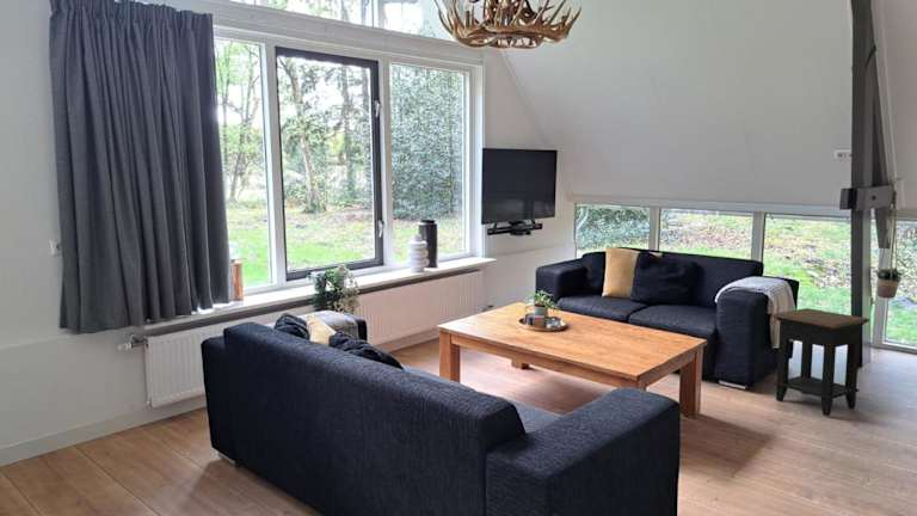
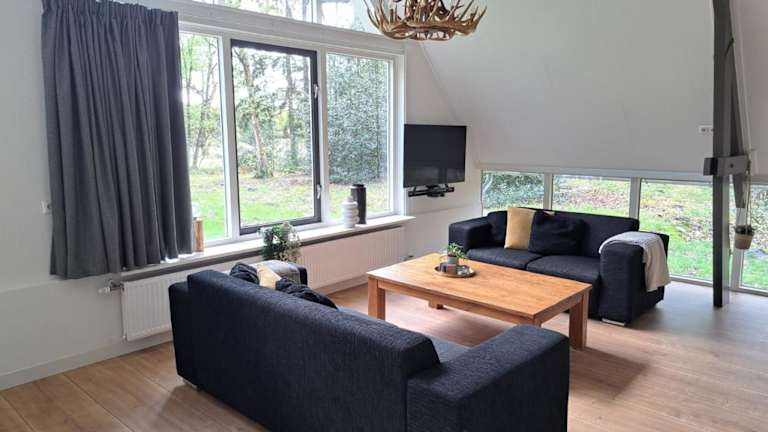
- side table [770,307,872,417]
